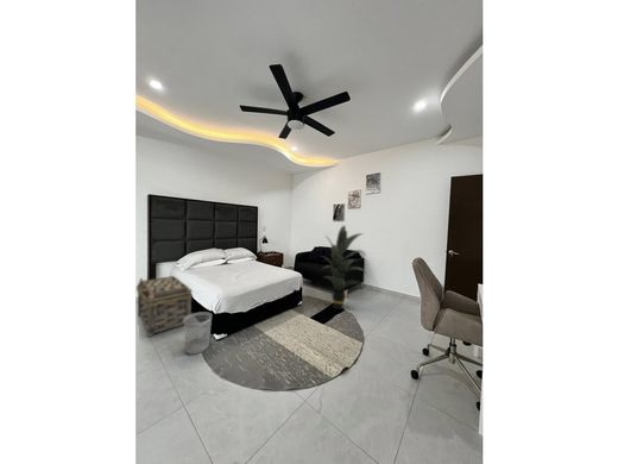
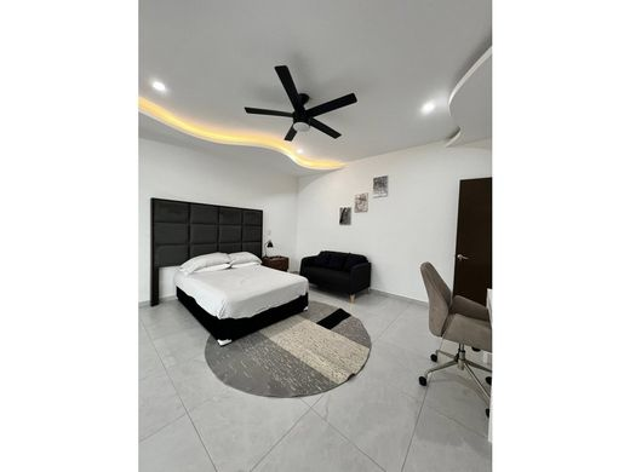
- indoor plant [320,225,368,311]
- wastebasket [183,311,213,356]
- basket [135,275,194,338]
